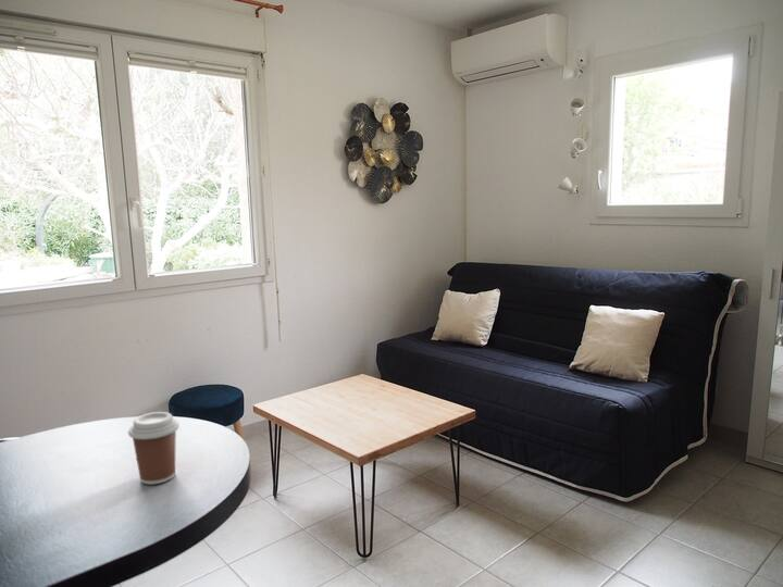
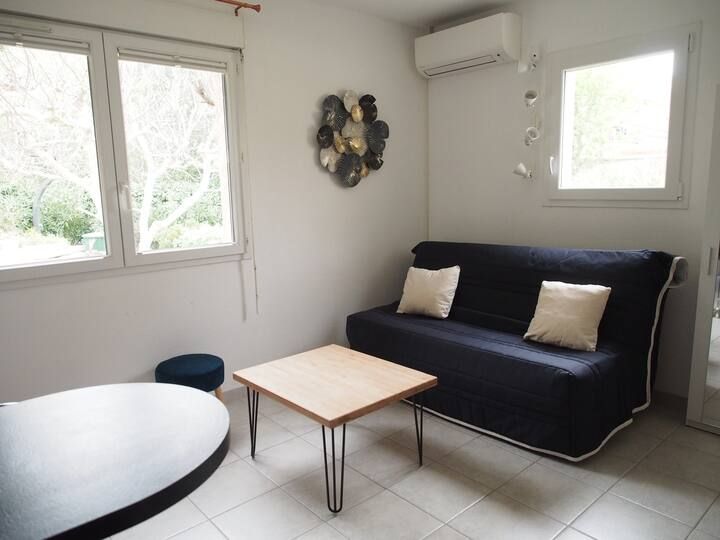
- coffee cup [127,411,181,486]
